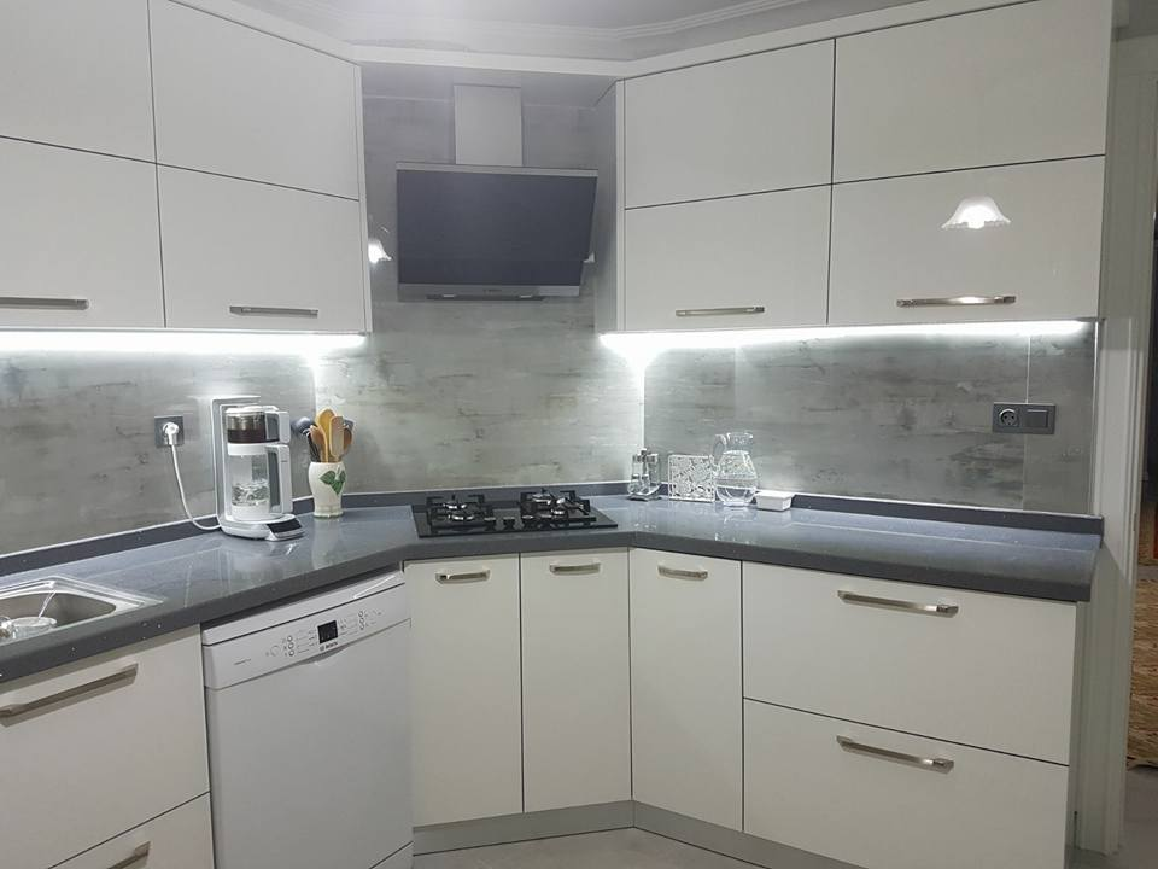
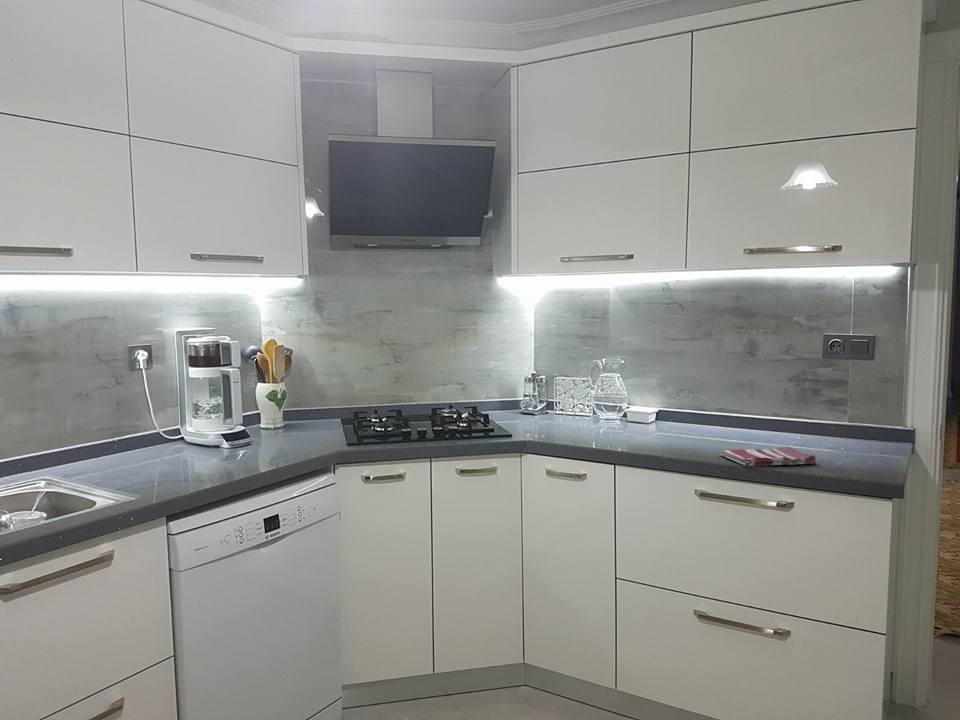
+ dish towel [718,446,817,467]
